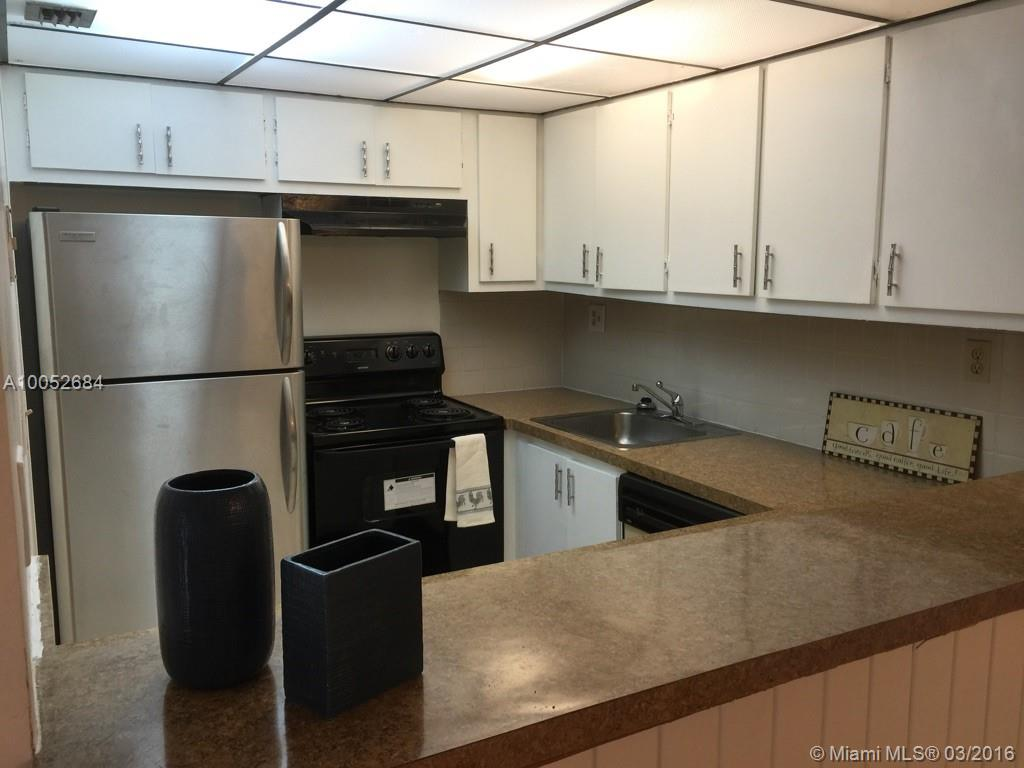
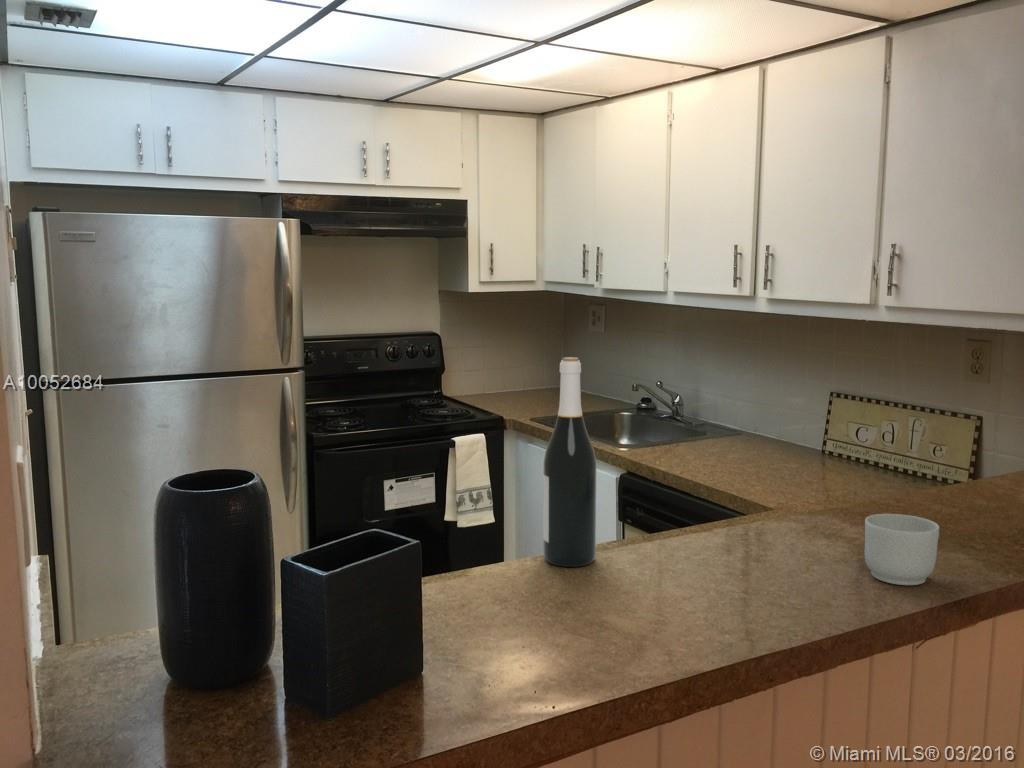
+ wine bottle [542,356,597,568]
+ mug [864,513,940,586]
